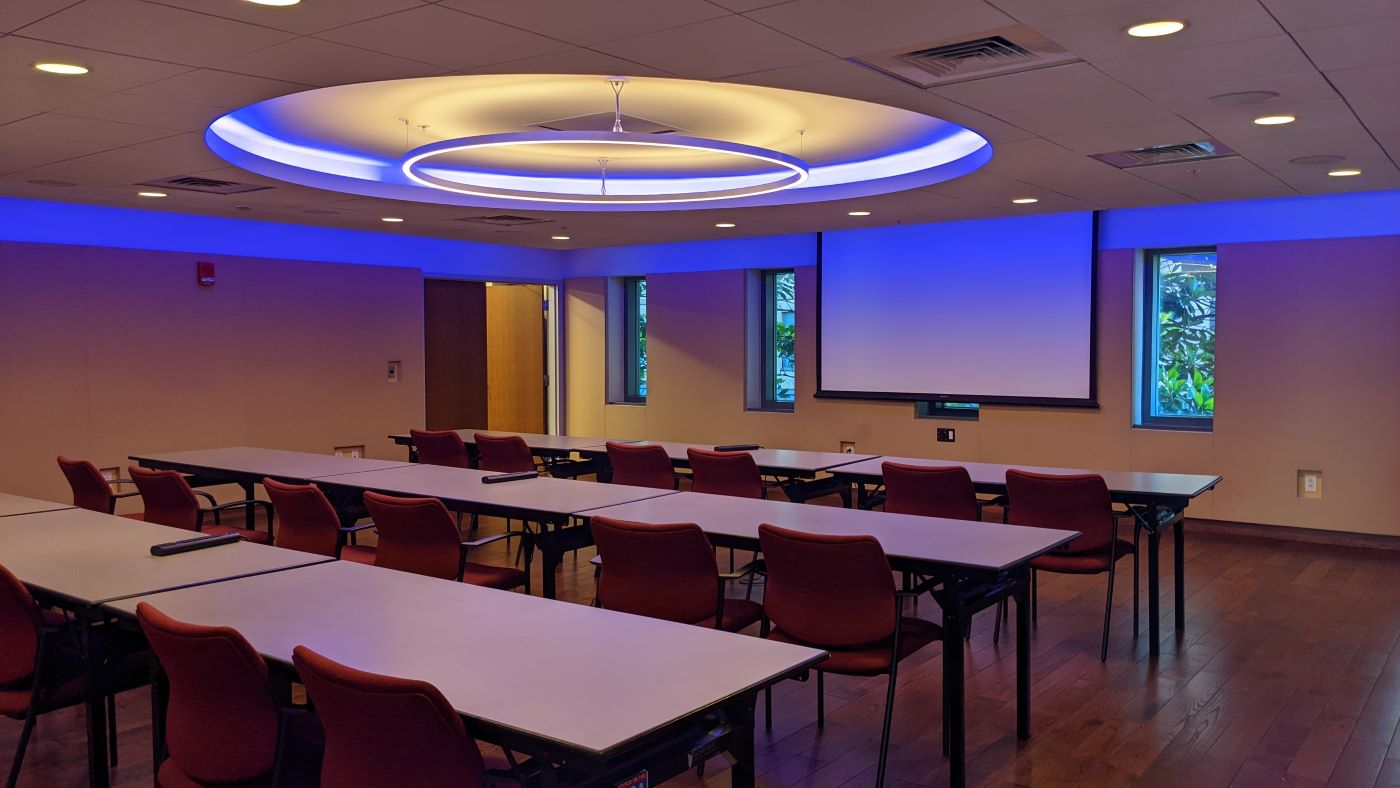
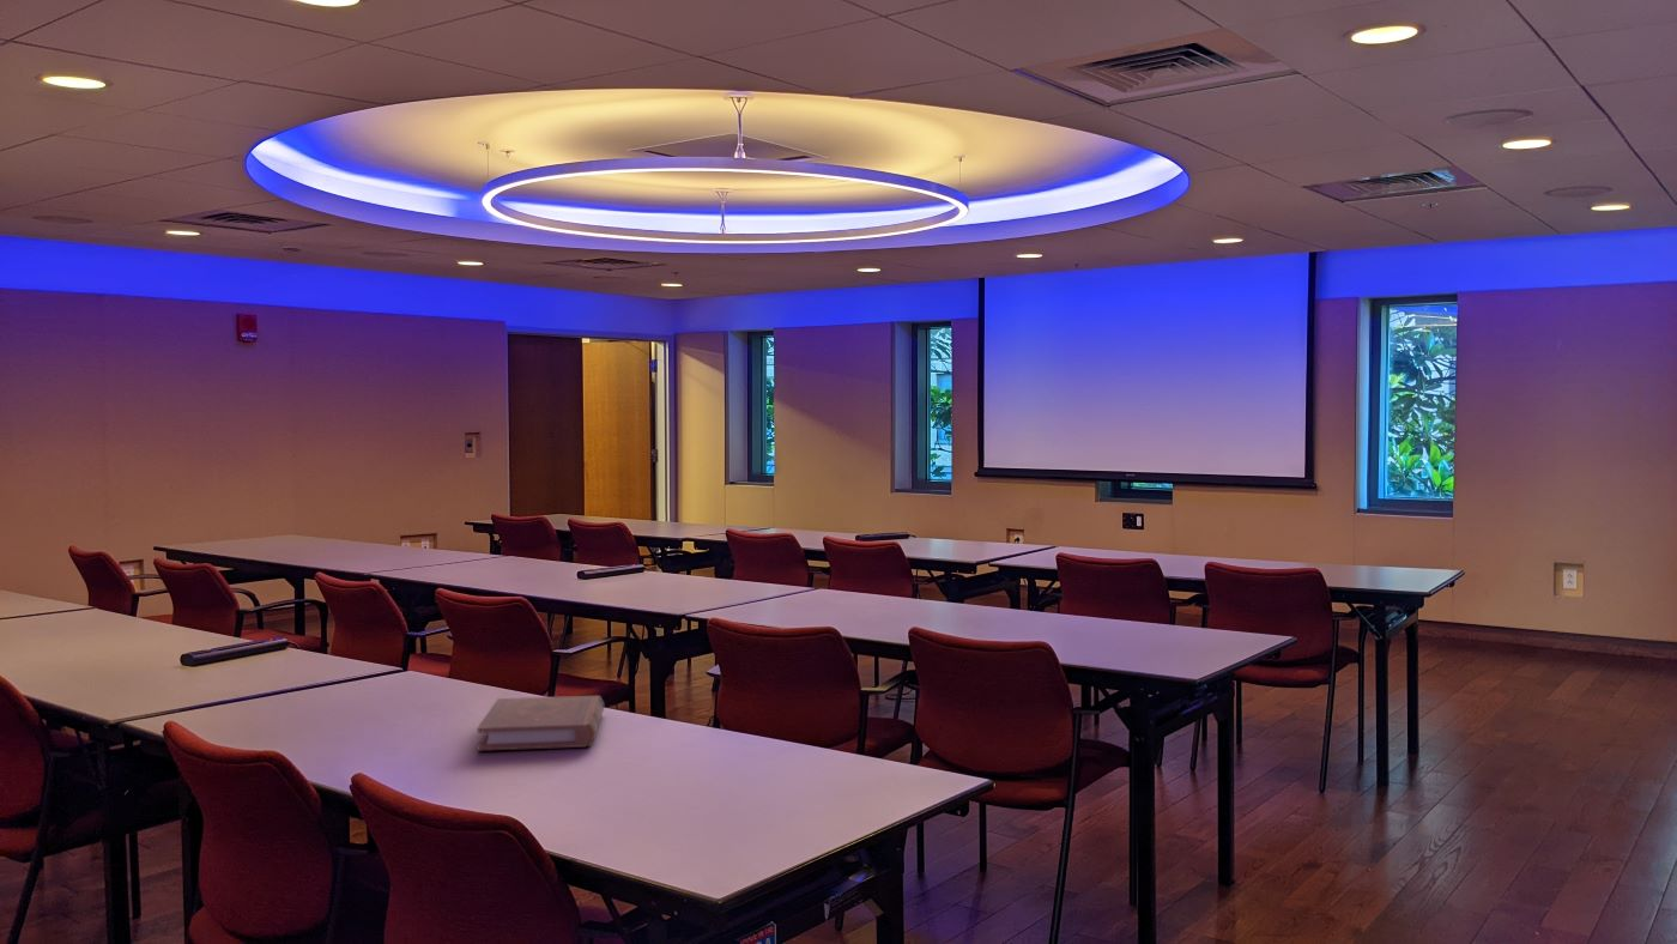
+ book [476,695,605,752]
